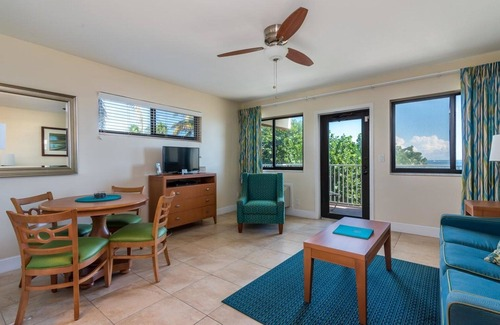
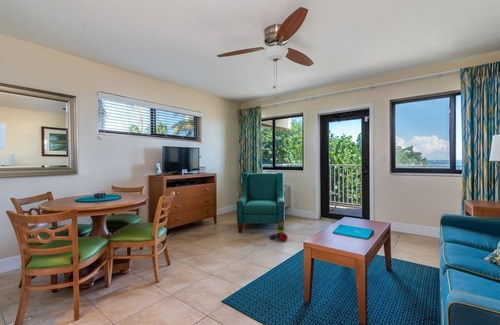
+ stacking toy [269,217,289,242]
